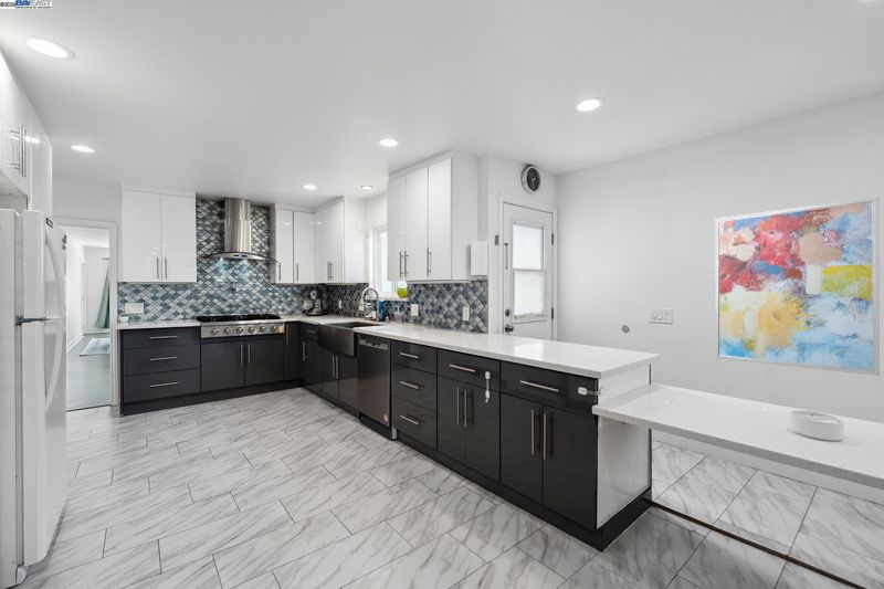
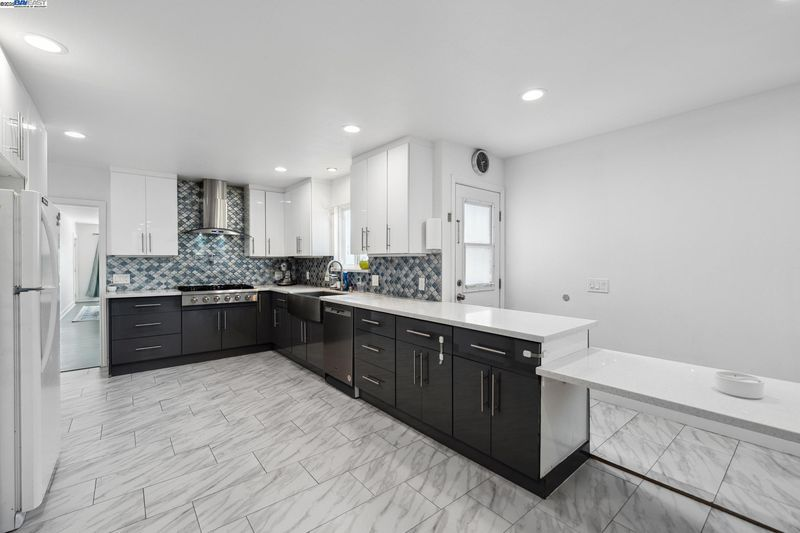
- wall art [715,196,881,377]
